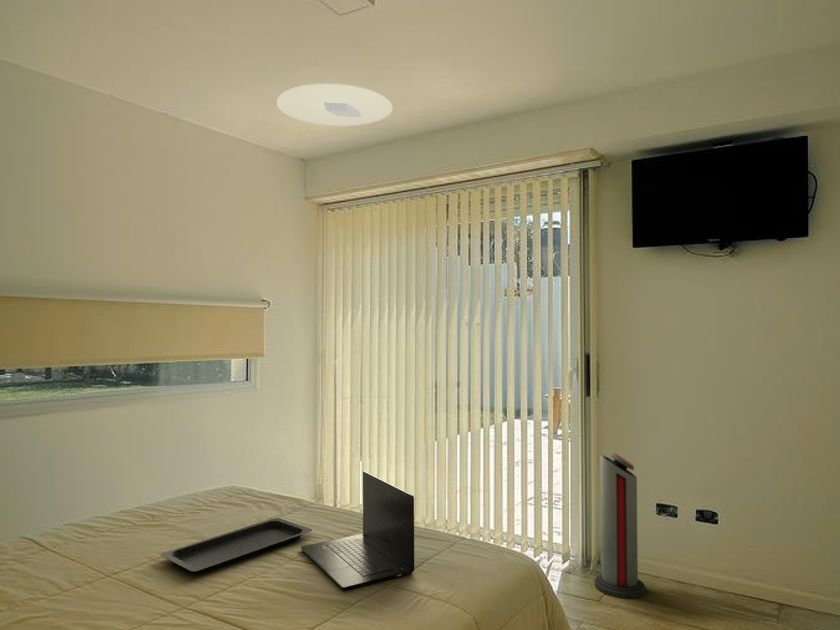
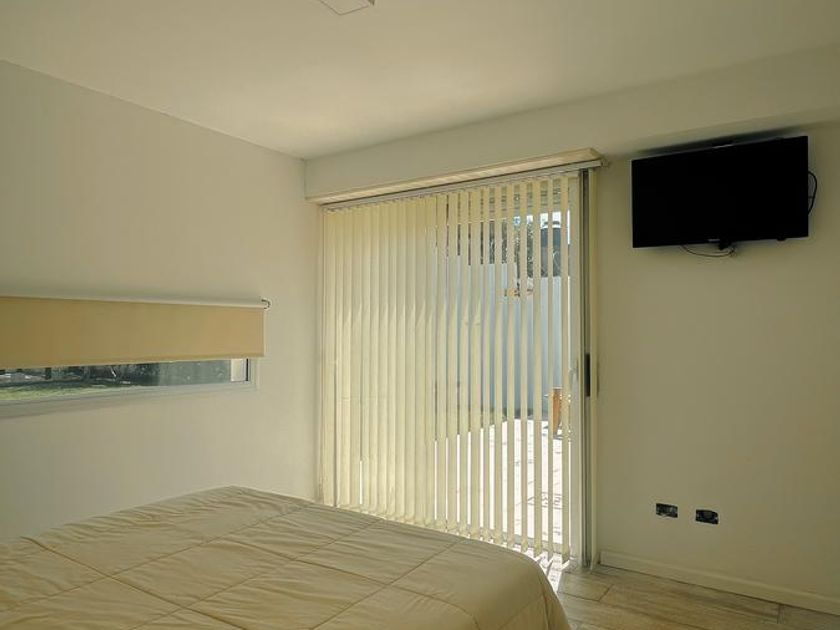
- laptop [300,470,415,591]
- serving tray [159,517,313,574]
- air purifier [594,452,646,599]
- ceiling light [276,82,394,127]
